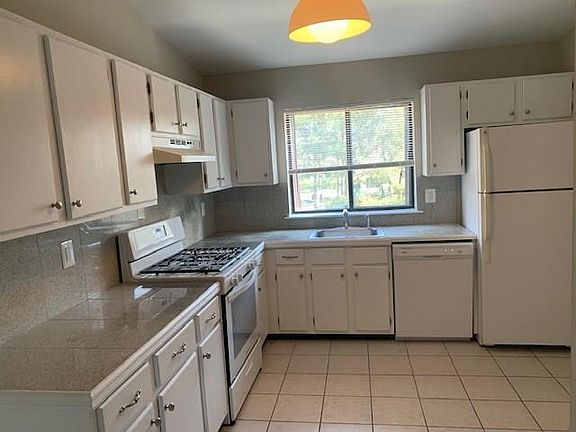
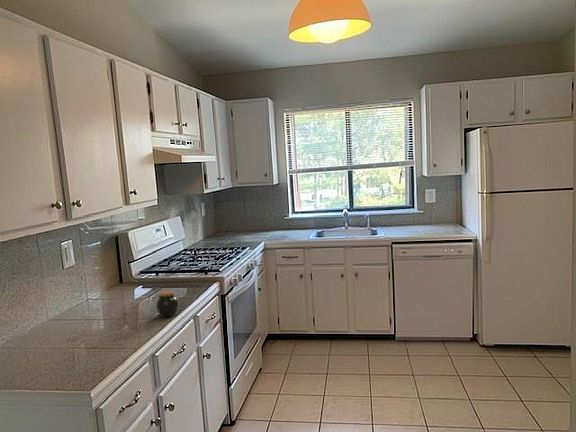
+ jar [155,290,180,318]
